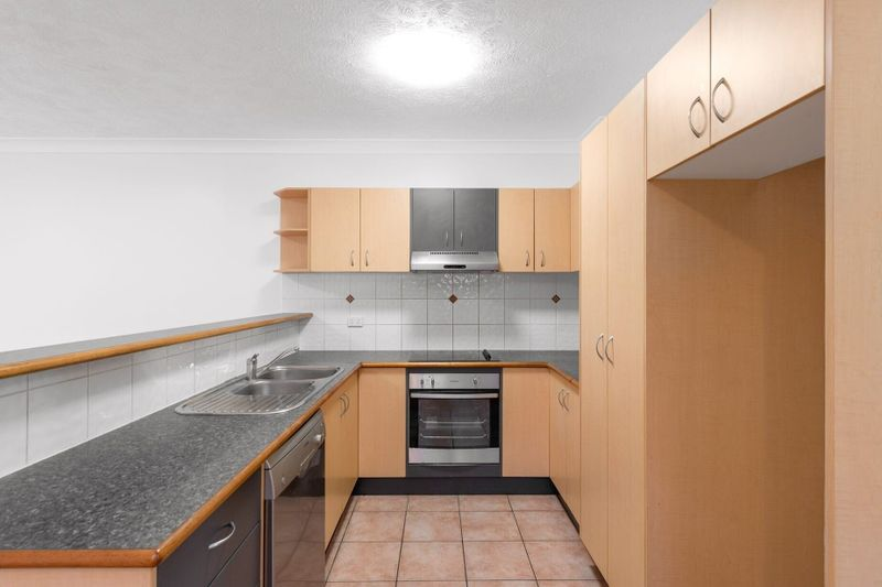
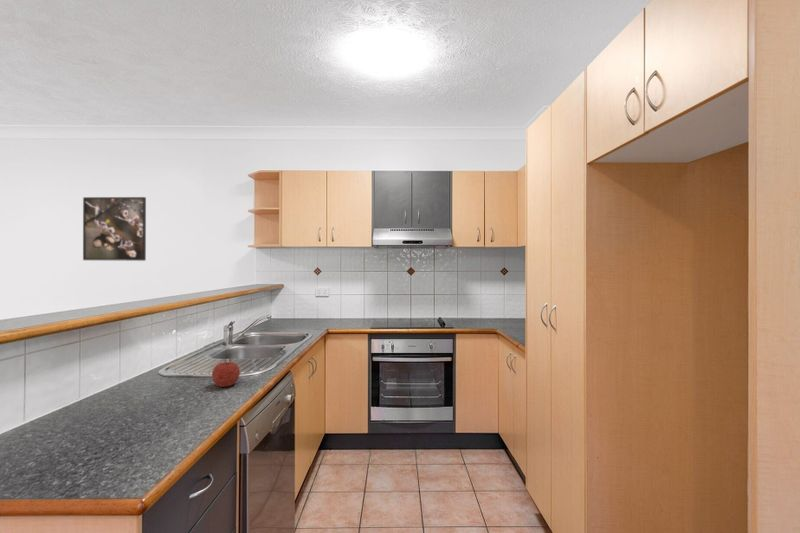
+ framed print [82,196,147,262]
+ fruit [211,359,241,388]
